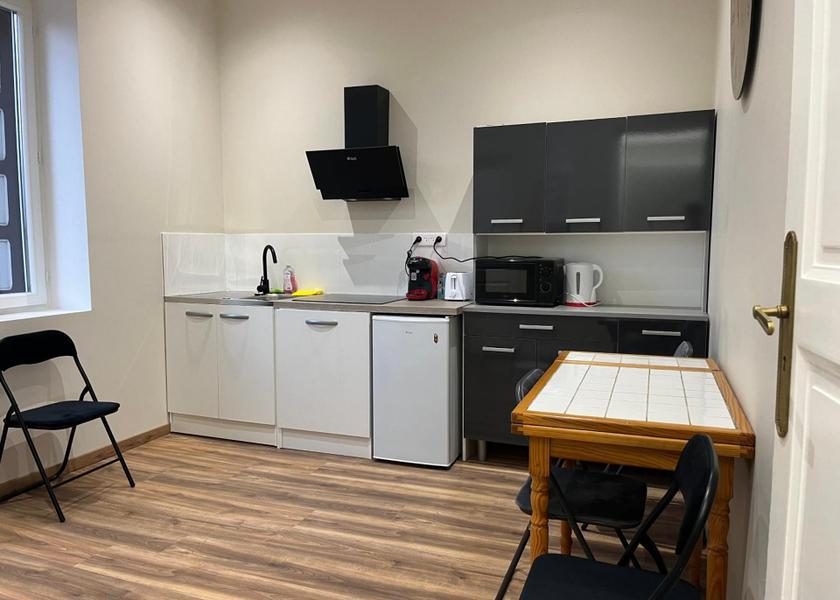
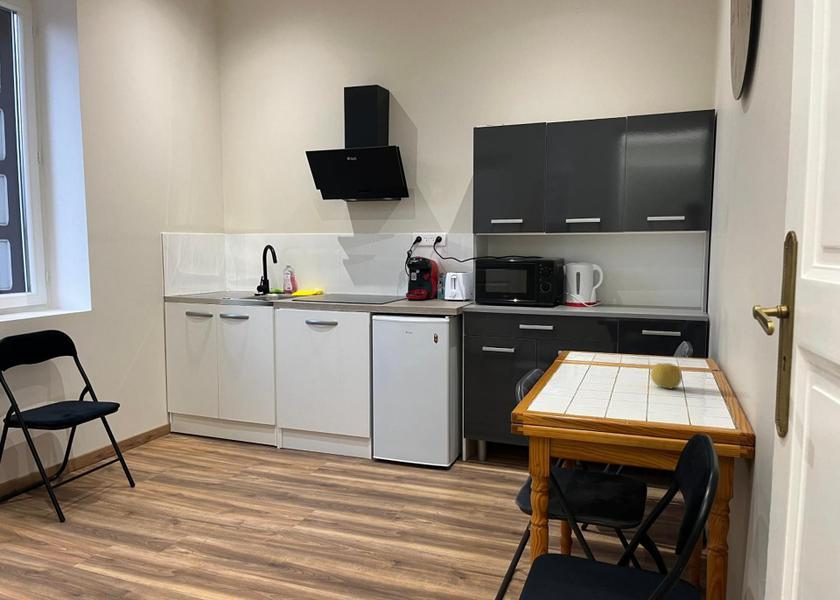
+ fruit [650,362,683,390]
